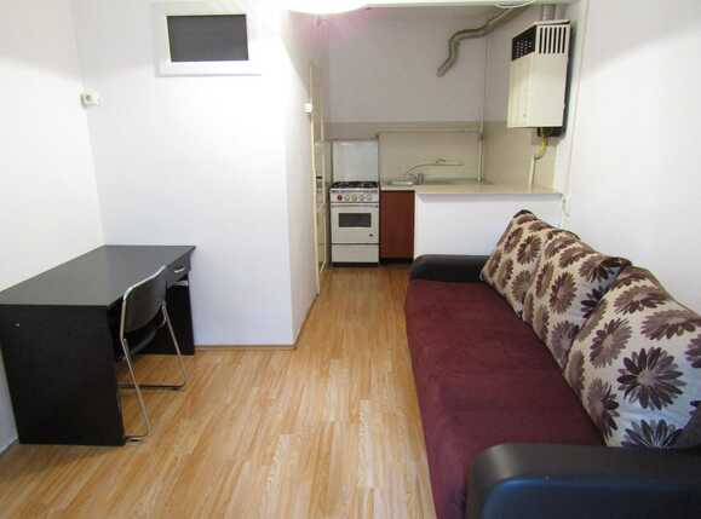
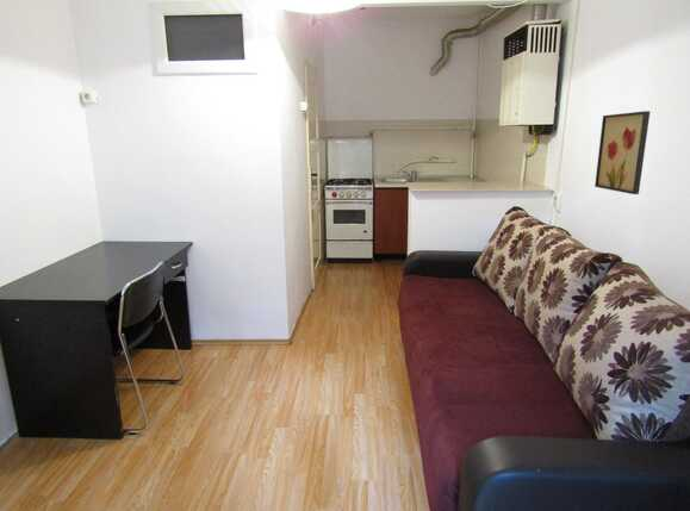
+ wall art [593,110,651,195]
